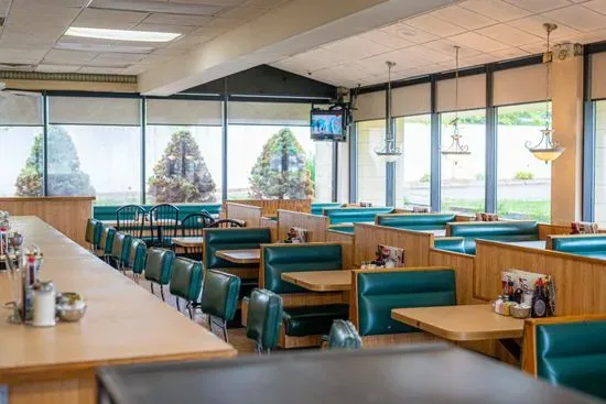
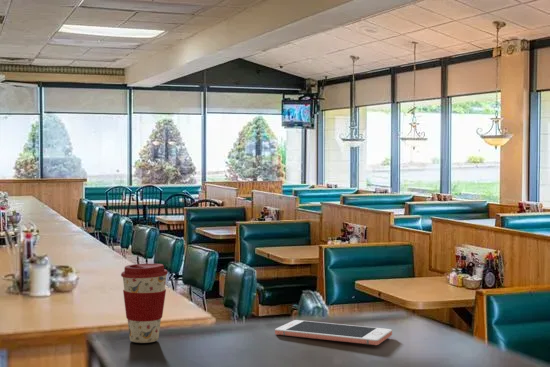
+ coffee cup [120,263,169,344]
+ cell phone [274,319,393,346]
